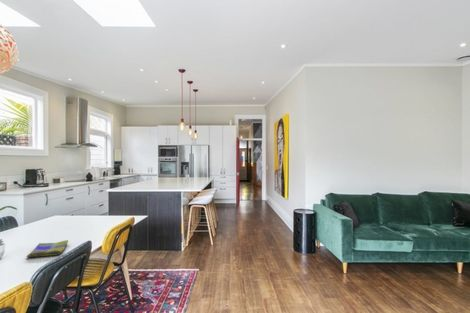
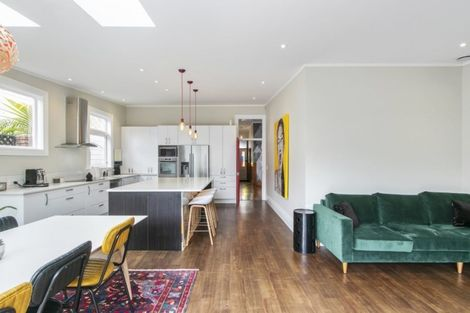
- dish towel [26,239,69,258]
